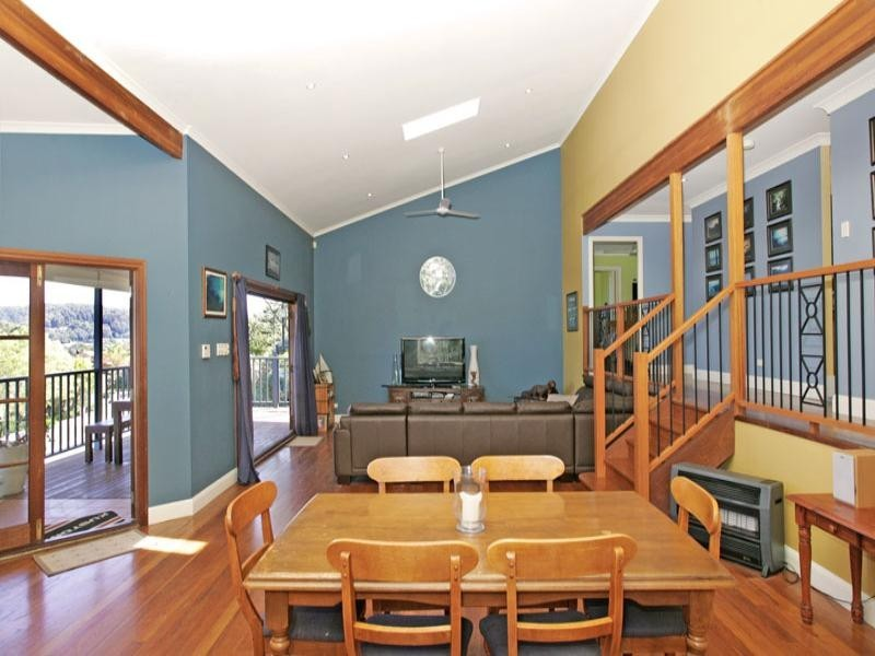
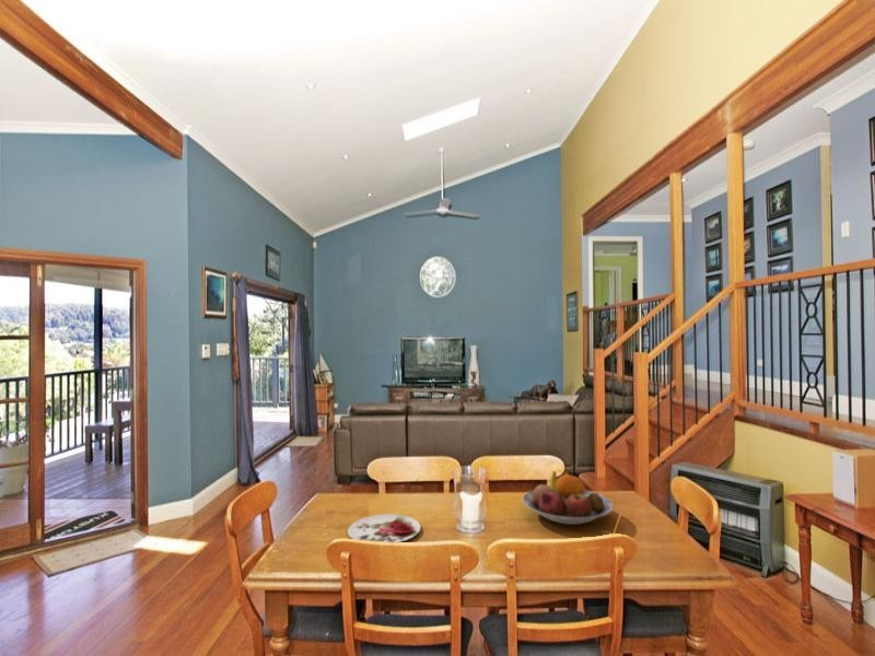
+ fruit bowl [522,470,615,526]
+ plate [347,513,421,543]
